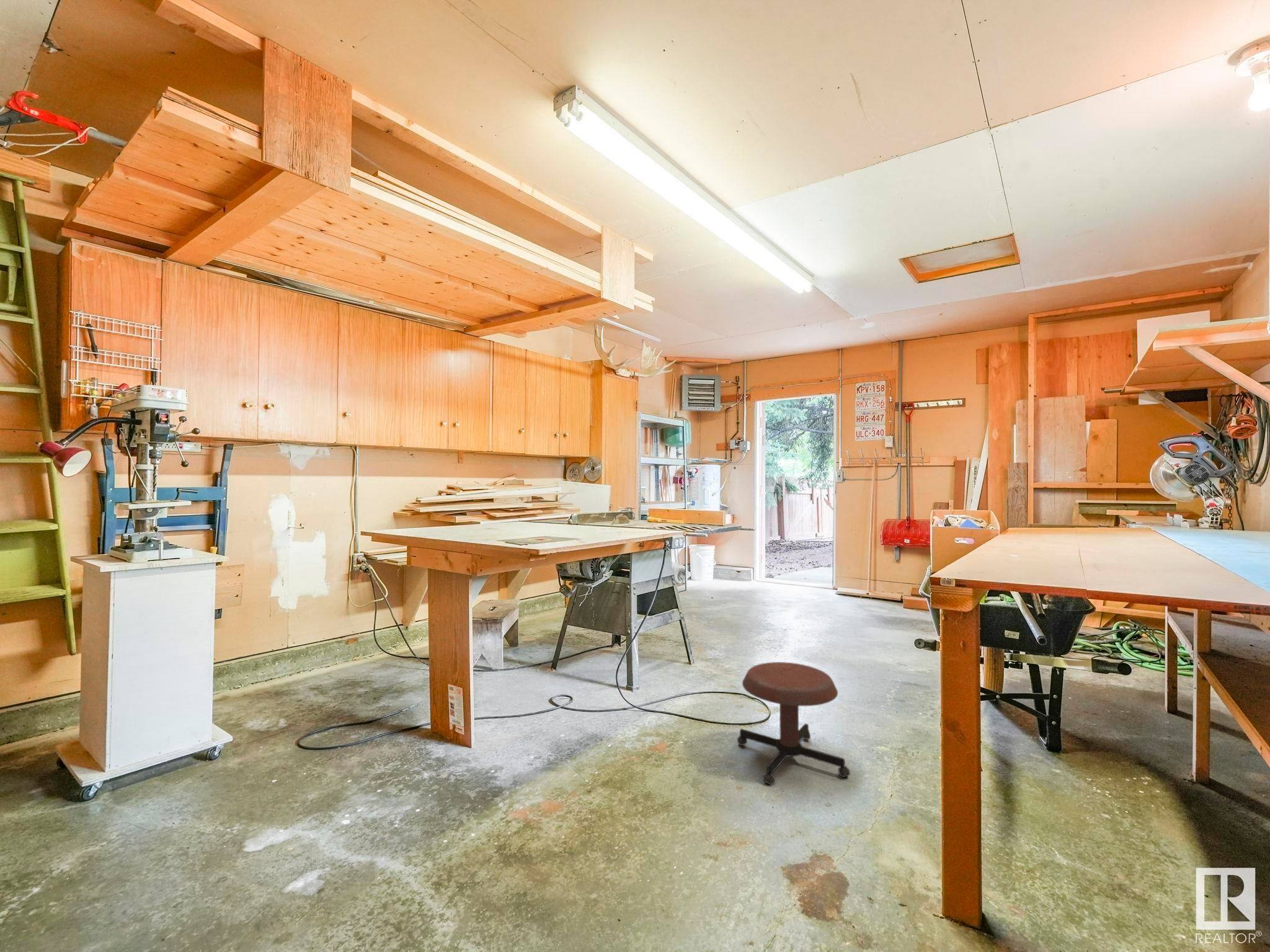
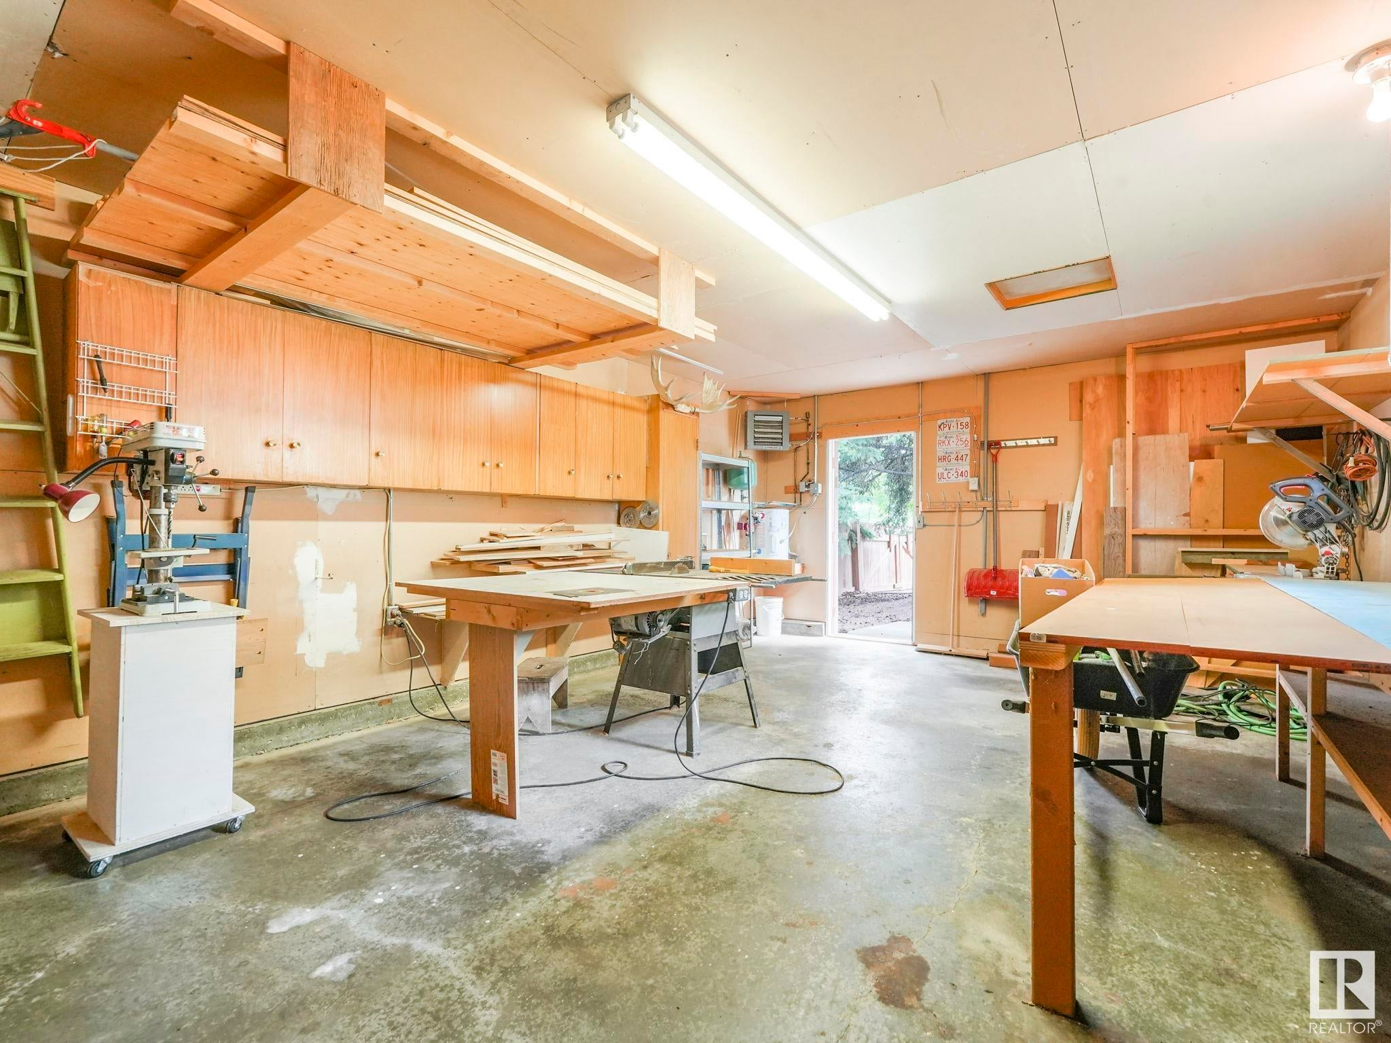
- stool [737,661,851,786]
